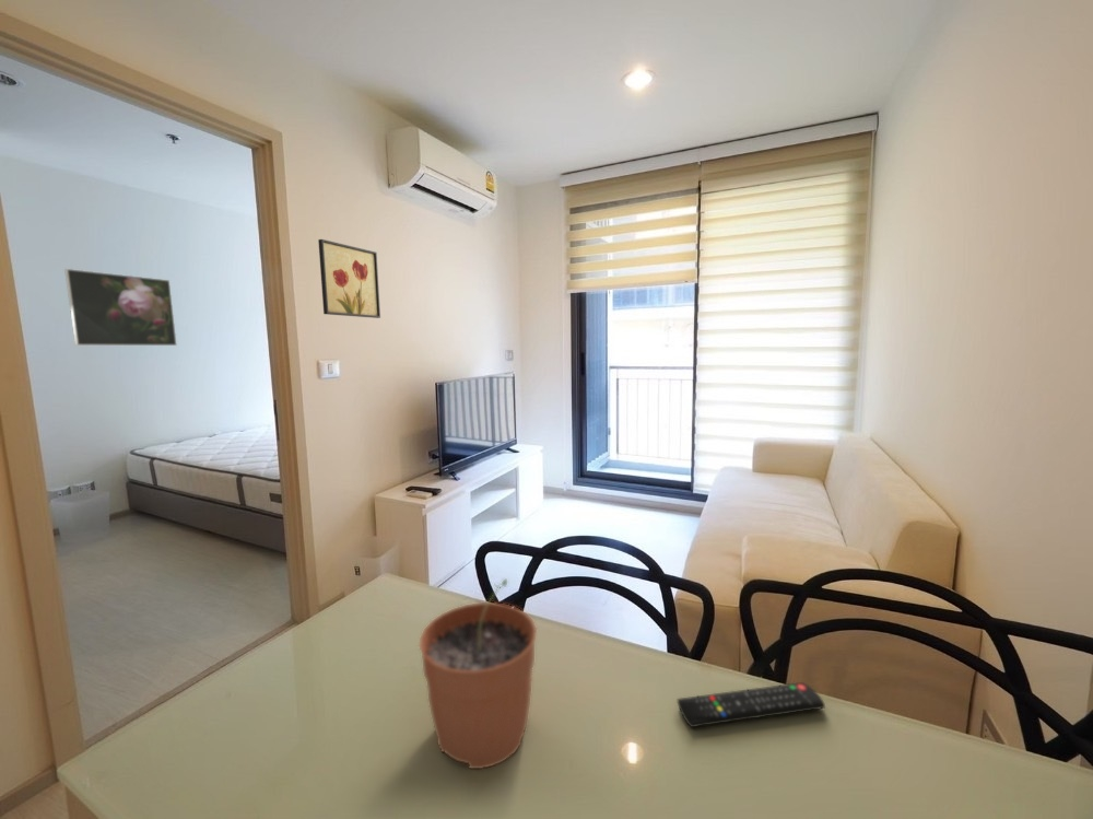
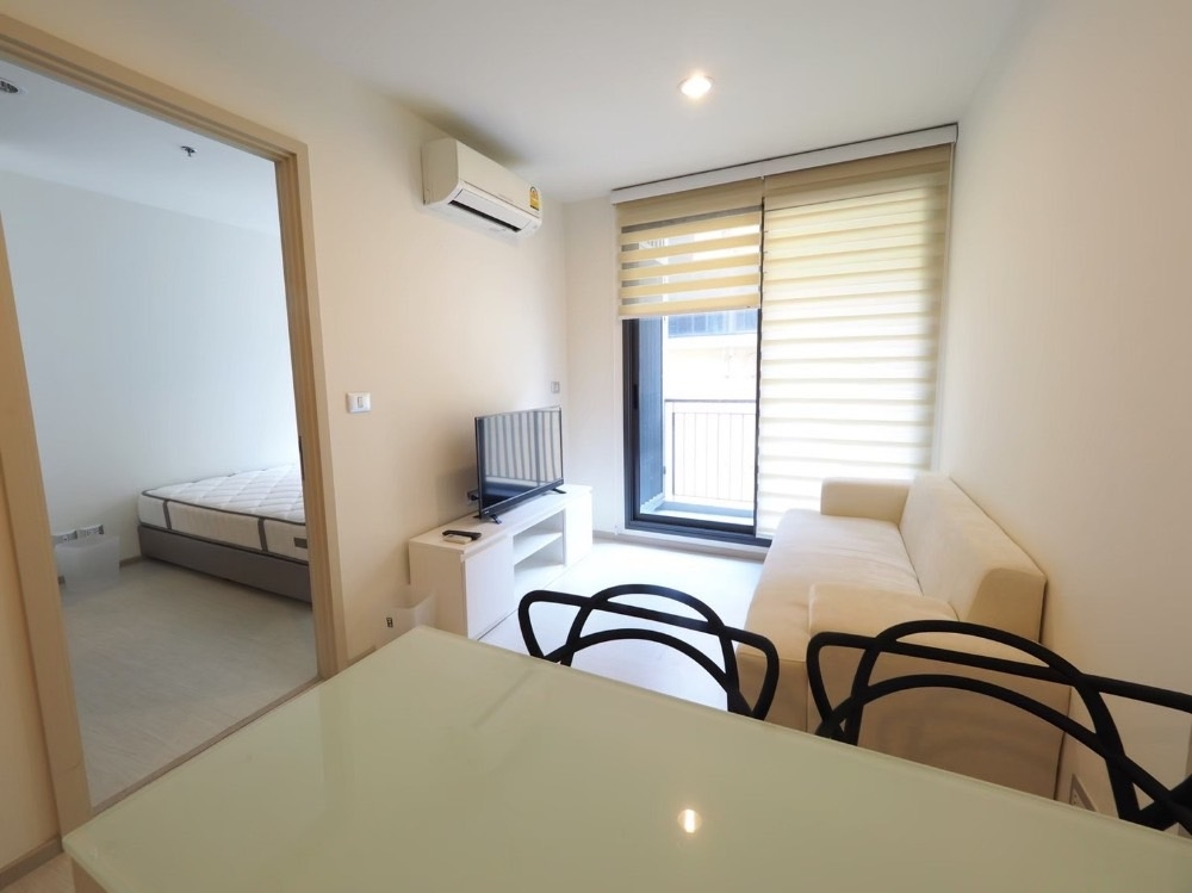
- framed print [63,268,178,347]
- plant pot [419,577,538,770]
- wall art [317,238,381,319]
- remote control [677,681,826,728]
